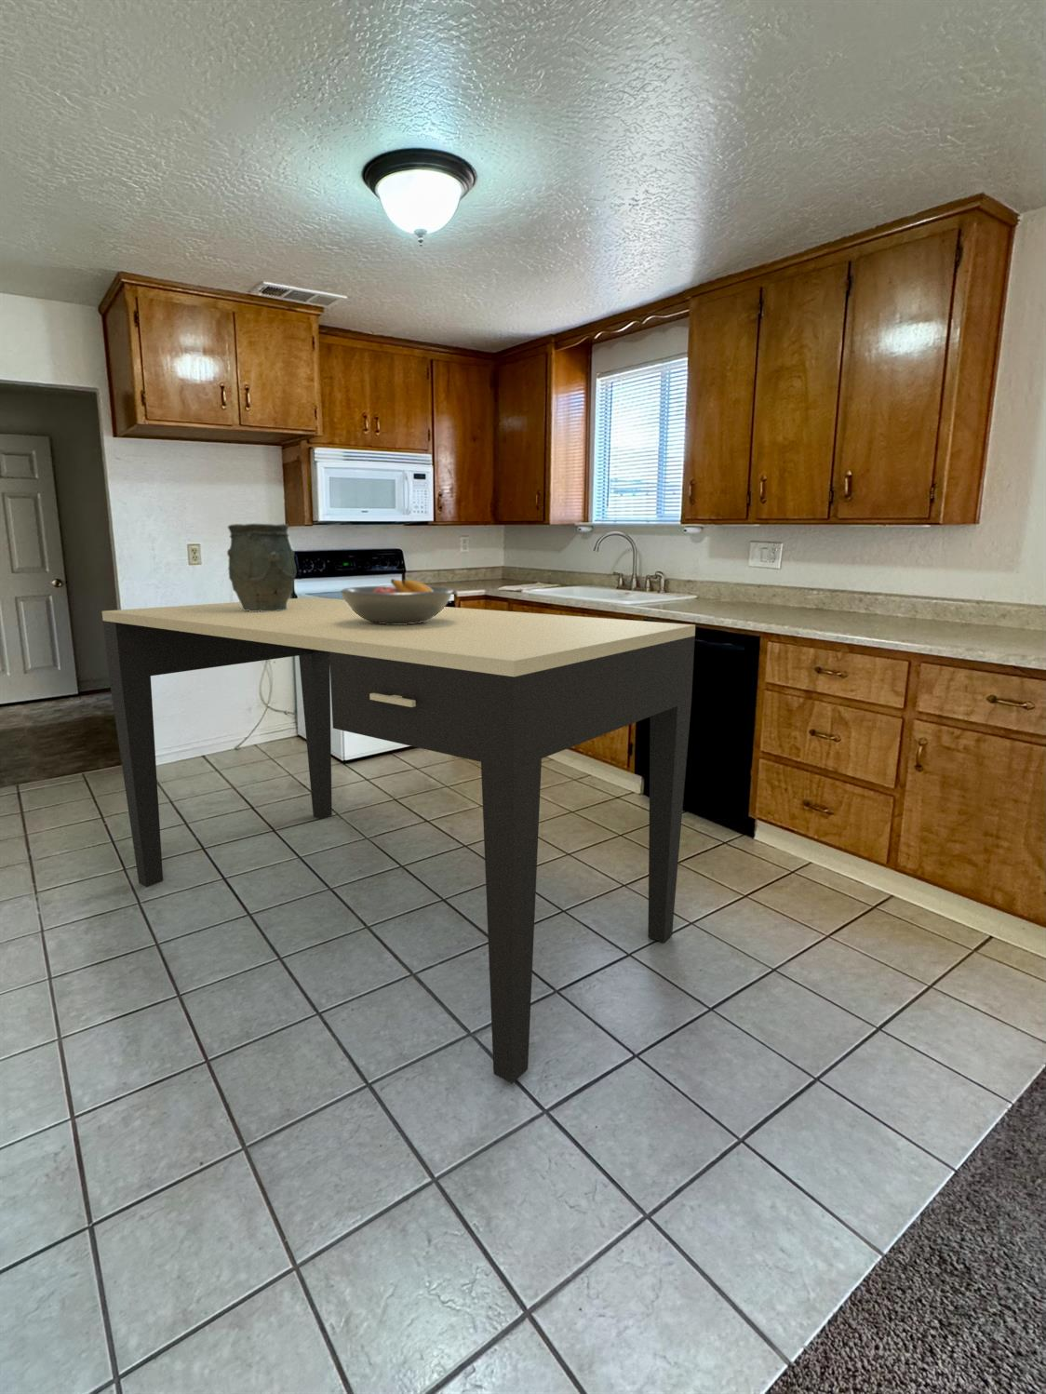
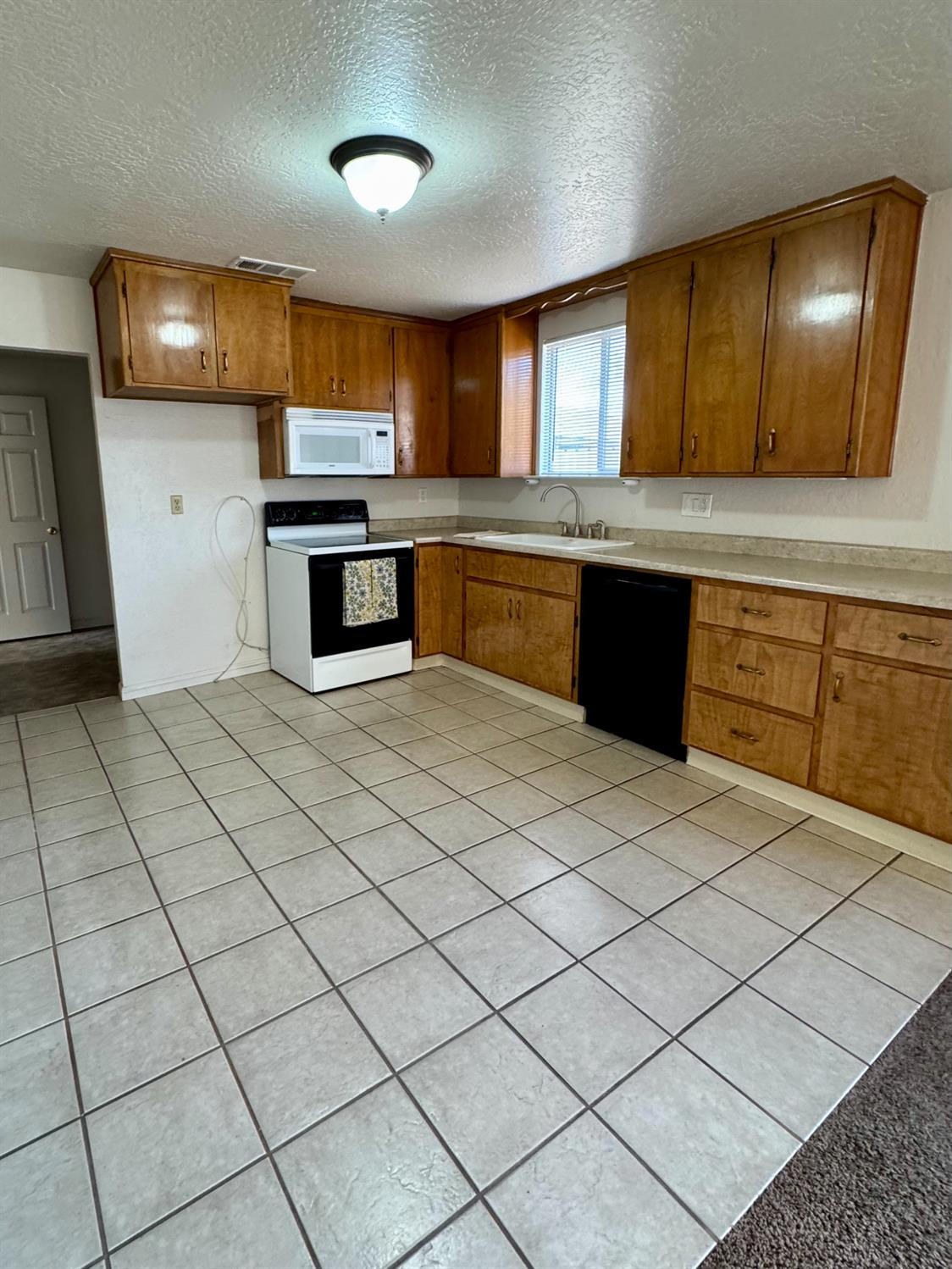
- fruit bowl [340,578,454,624]
- vase [226,523,298,612]
- dining table [101,596,697,1084]
